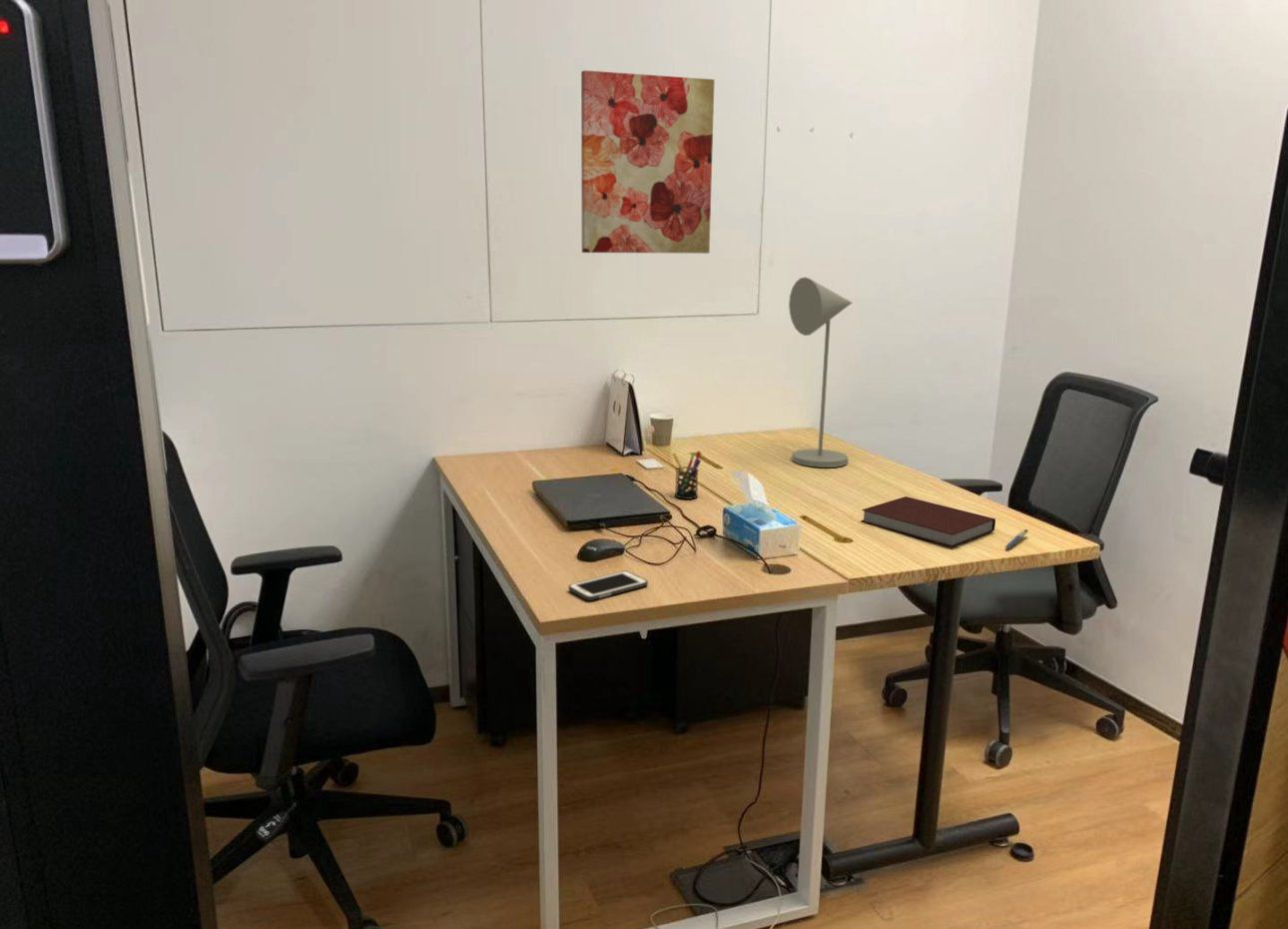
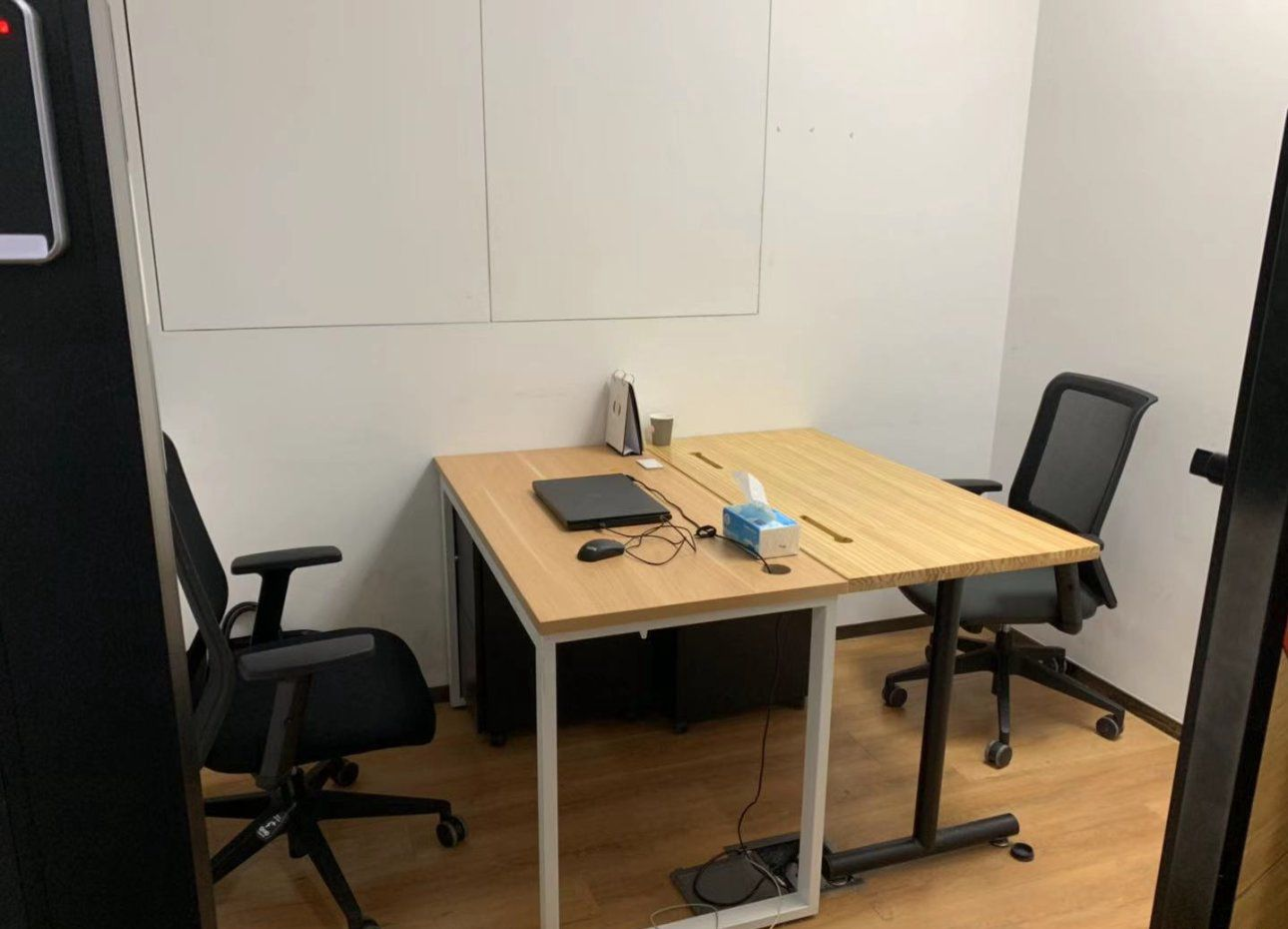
- notebook [860,495,996,548]
- pen holder [671,450,702,500]
- cell phone [568,570,649,601]
- pen [1004,528,1029,550]
- wall art [580,69,716,255]
- desk lamp [788,276,853,468]
